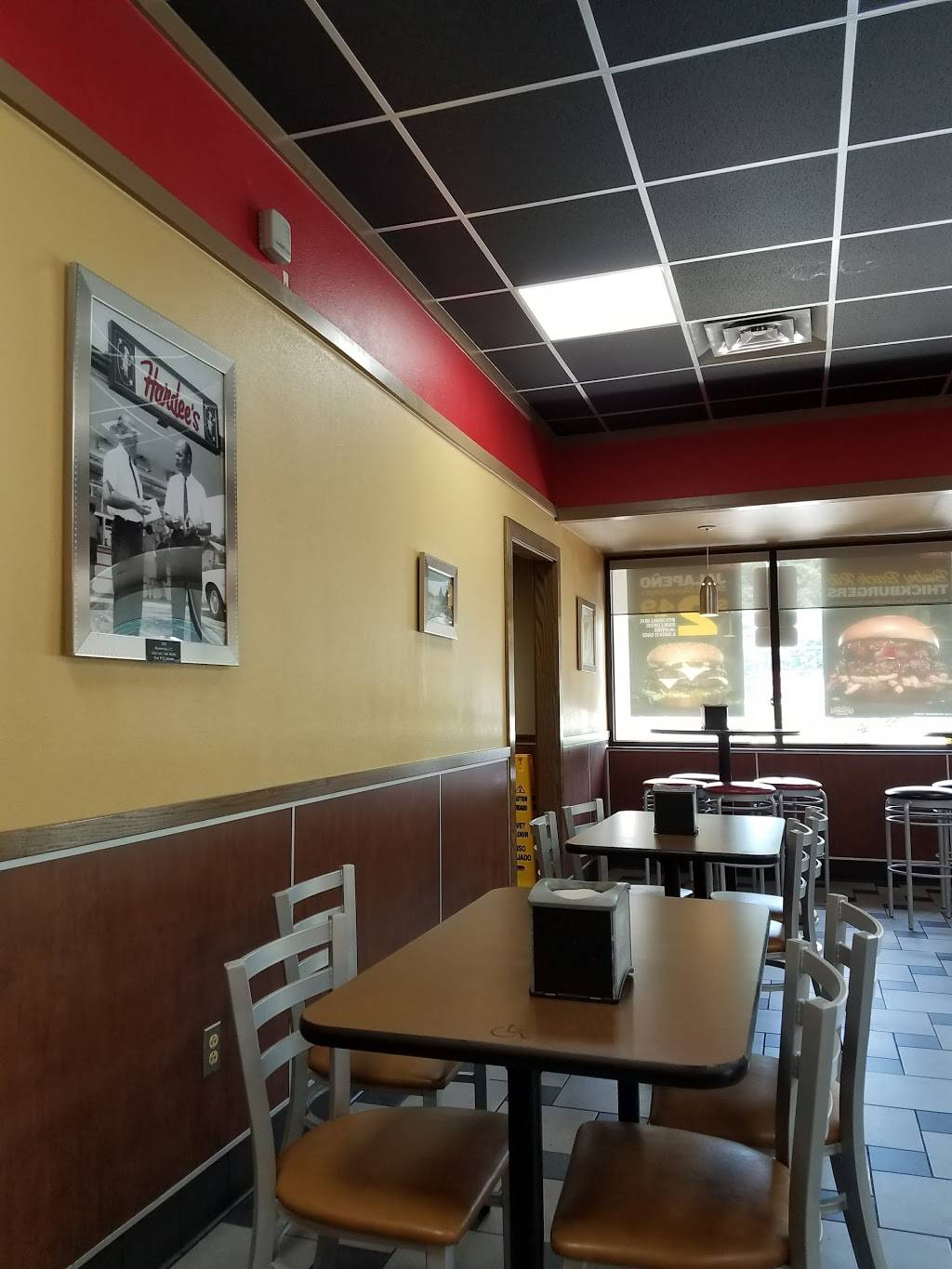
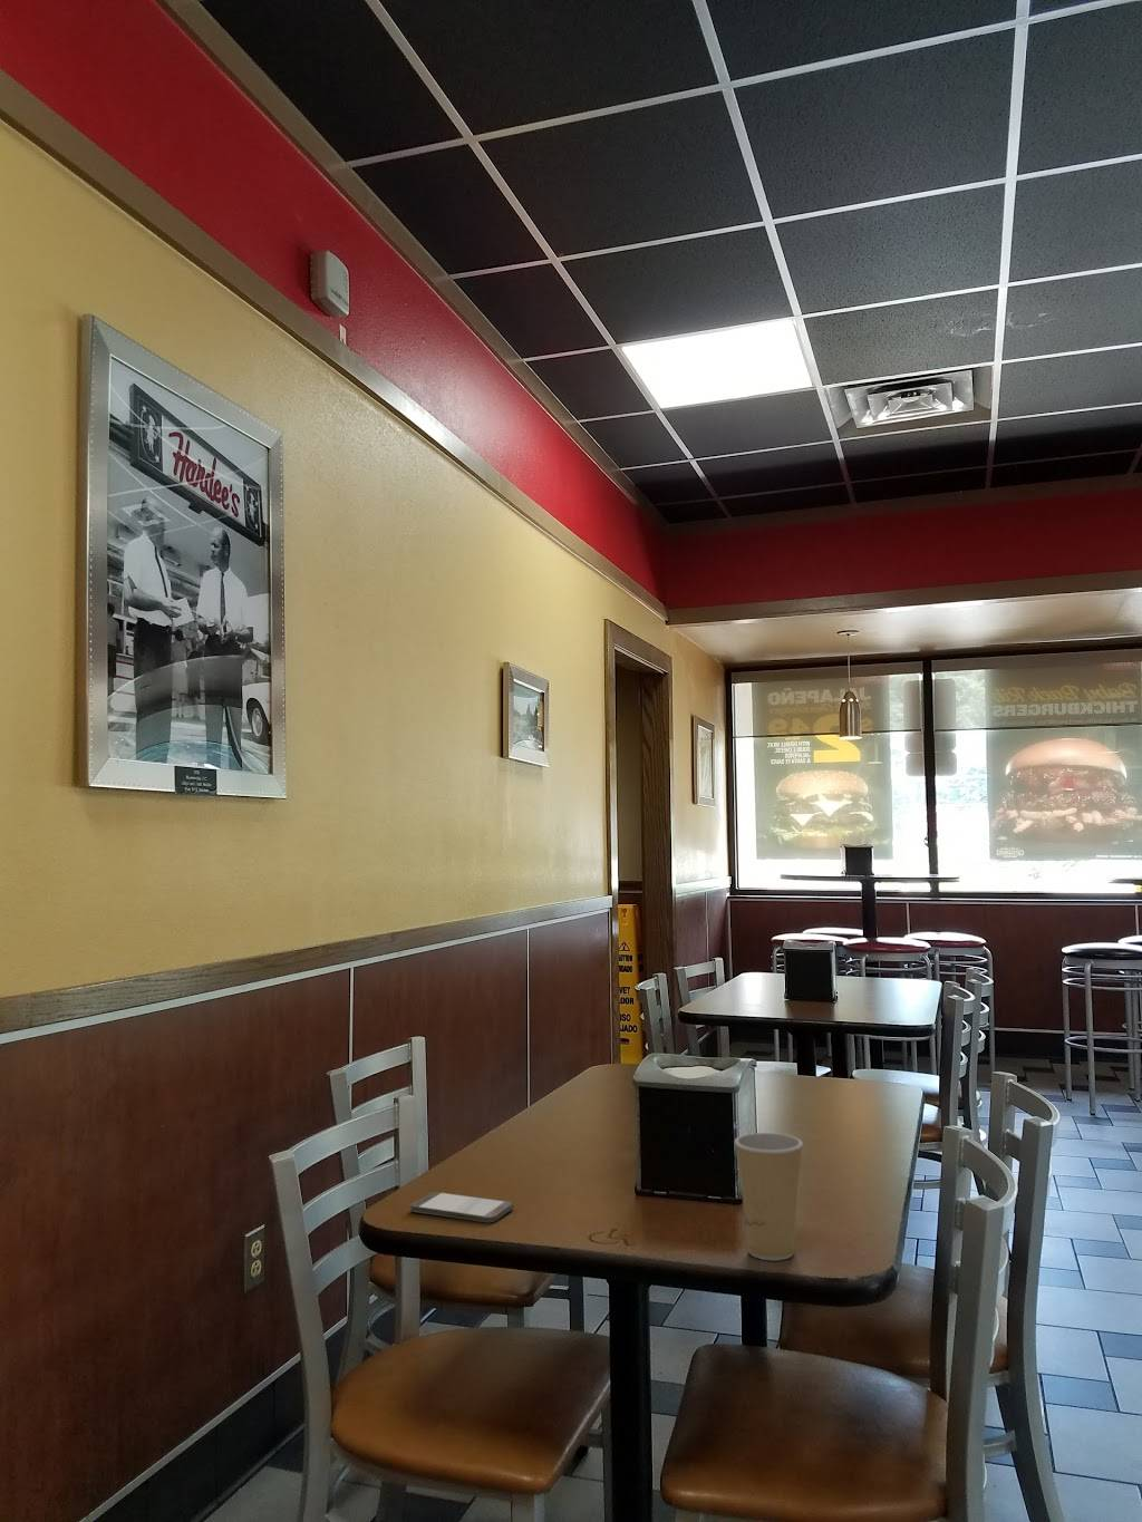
+ smartphone [409,1191,515,1225]
+ paper cup [734,1132,804,1262]
